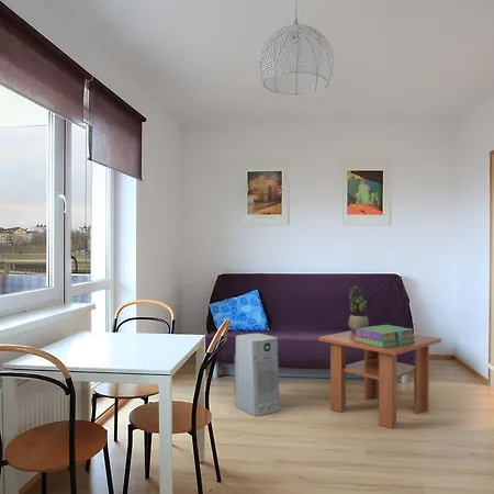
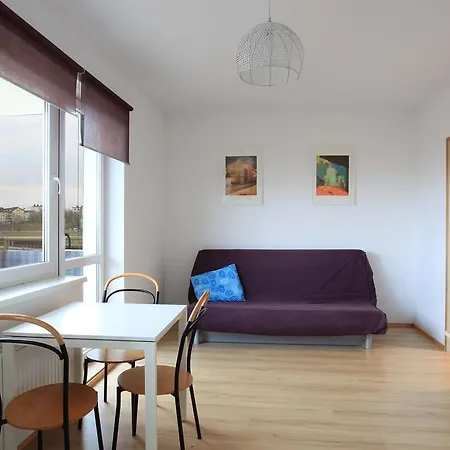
- potted plant [348,284,370,333]
- air purifier [234,333,281,417]
- coffee table [317,329,442,429]
- stack of books [353,324,416,348]
